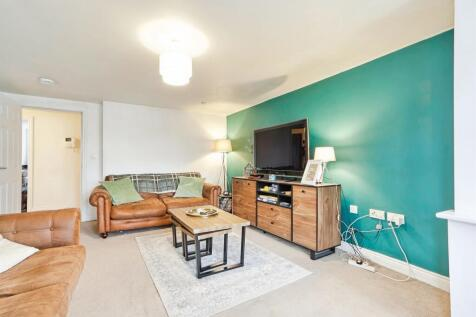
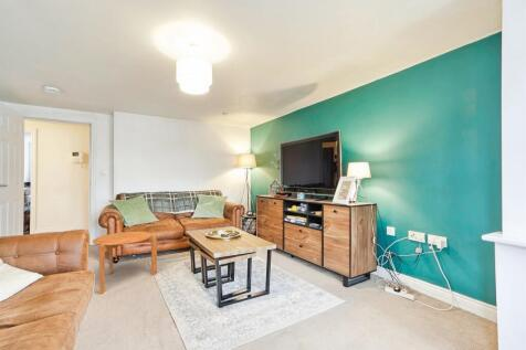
+ side table [92,231,158,295]
